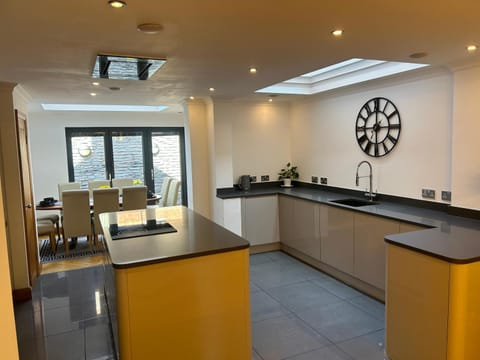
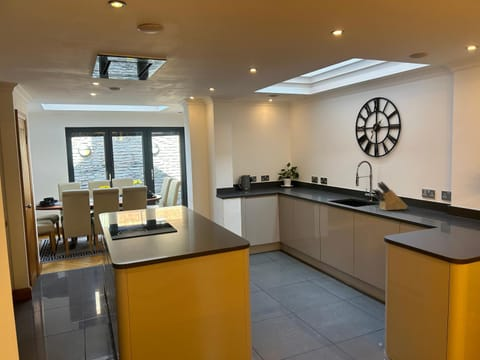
+ knife block [371,181,409,212]
